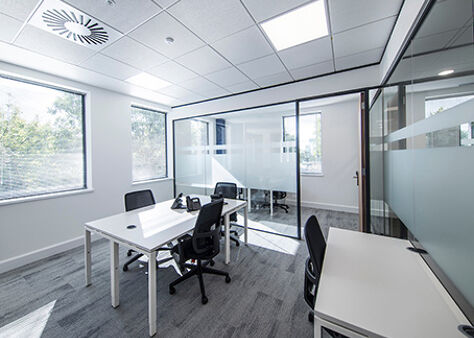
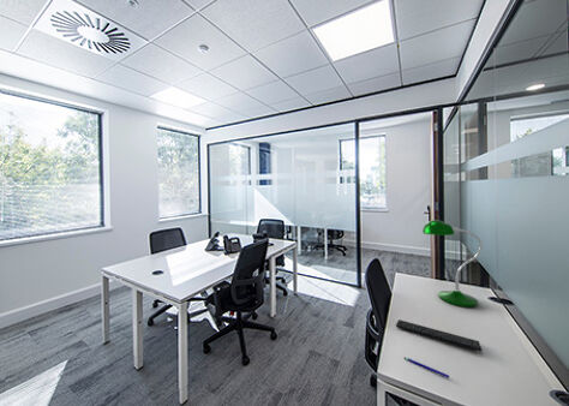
+ keyboard [395,318,483,352]
+ pen [403,356,450,380]
+ desk lamp [420,219,484,308]
